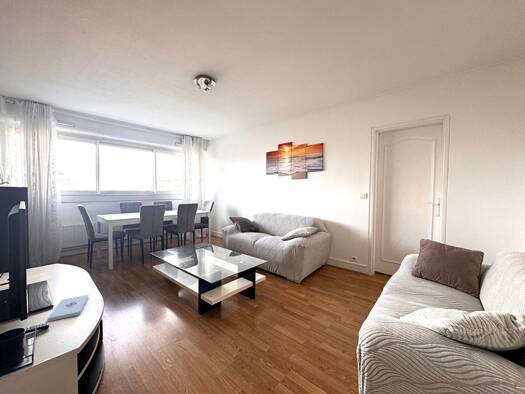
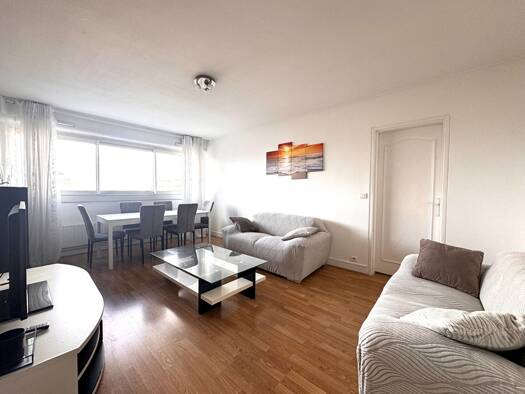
- notepad [46,294,90,322]
